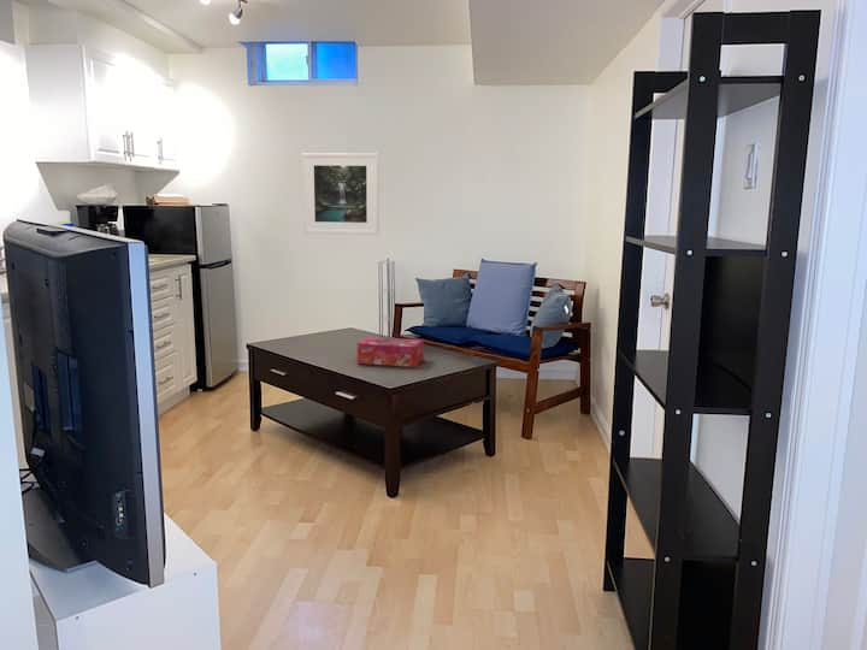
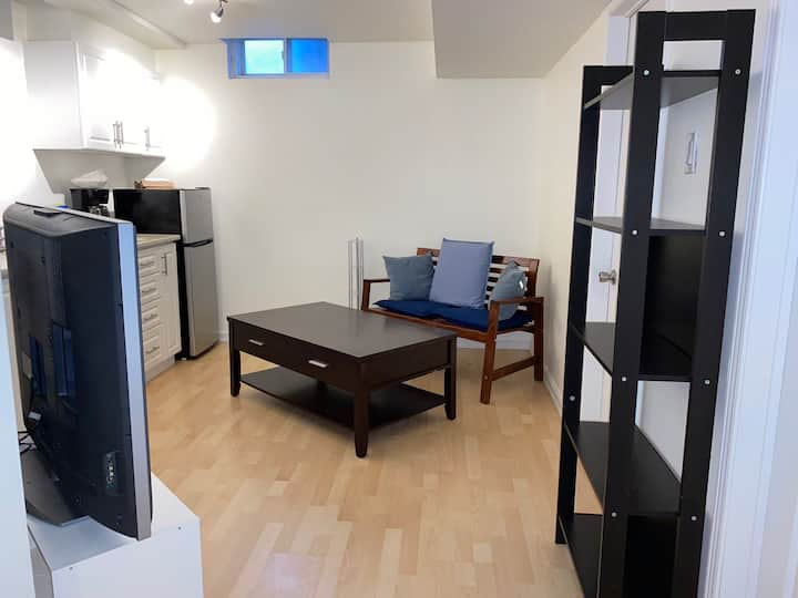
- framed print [301,152,381,236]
- tissue box [356,336,425,368]
